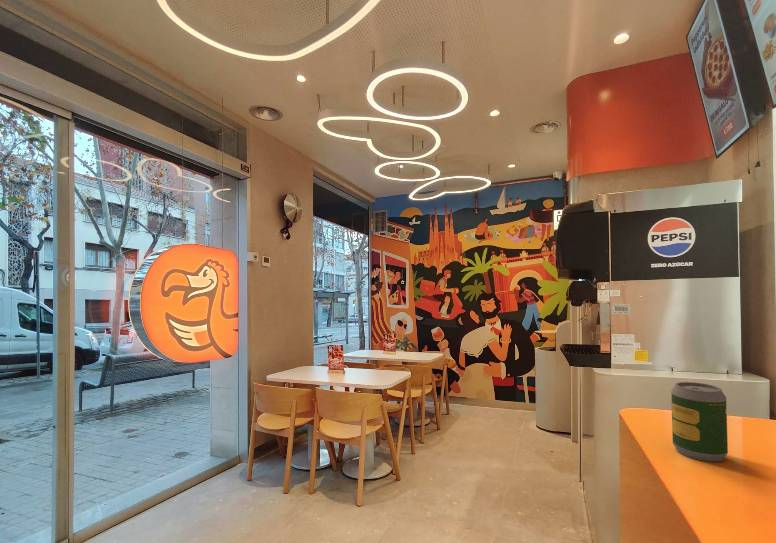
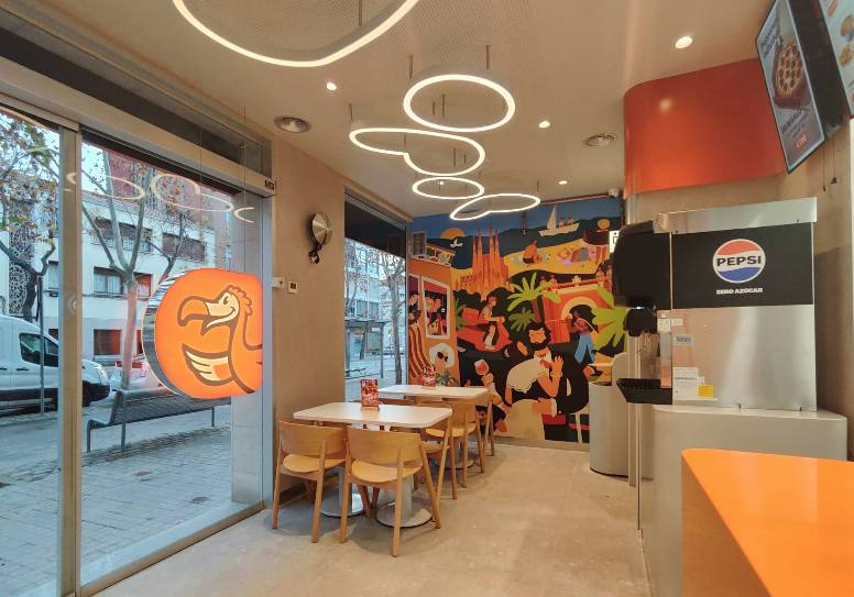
- soda can [670,381,729,463]
